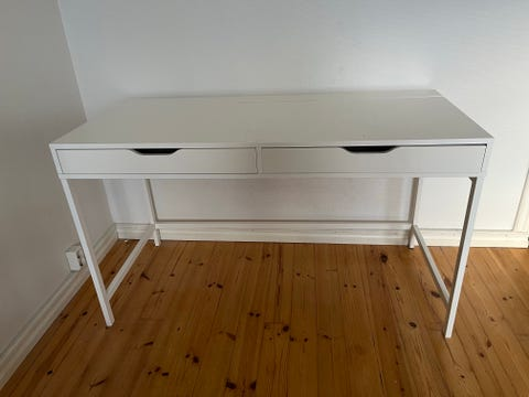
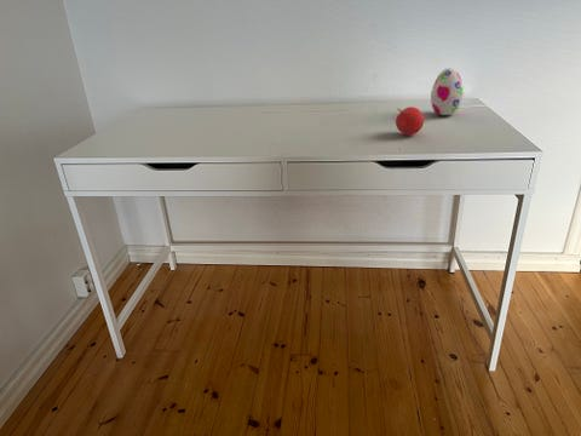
+ decorative egg [430,67,465,116]
+ fruit [395,105,425,136]
